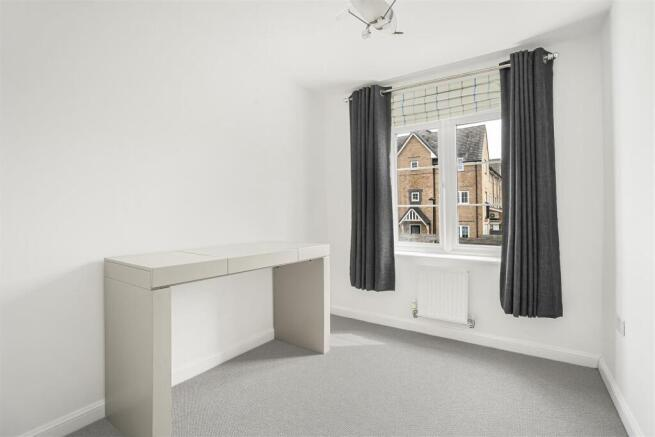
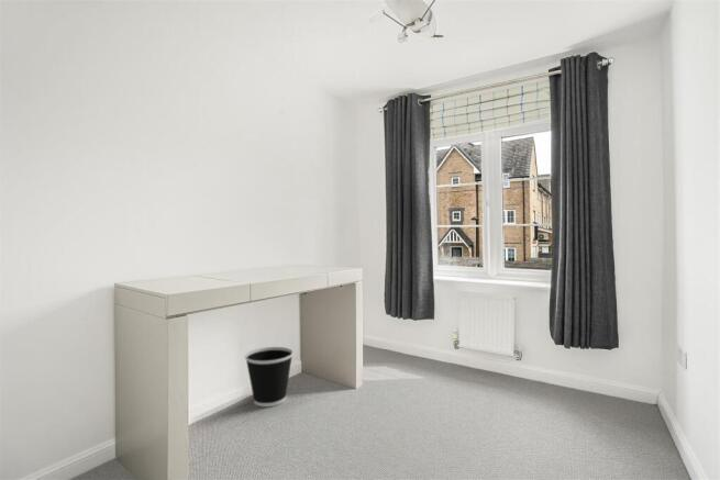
+ wastebasket [244,346,295,408]
